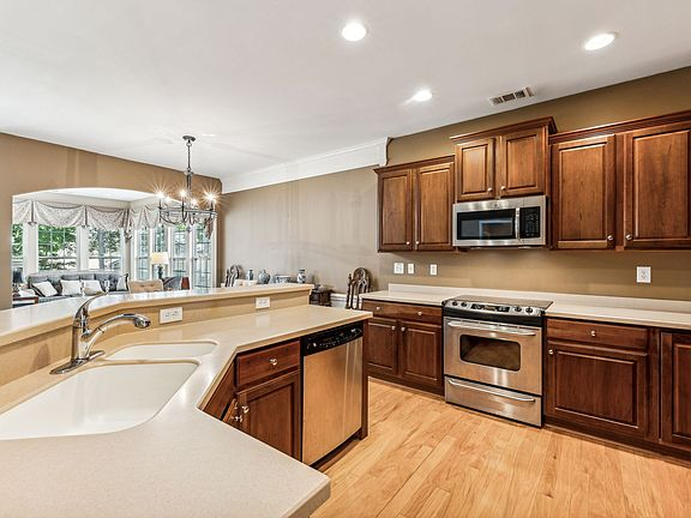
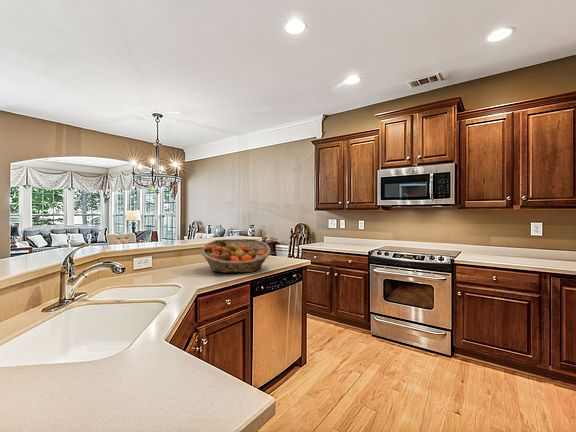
+ fruit basket [200,238,272,274]
